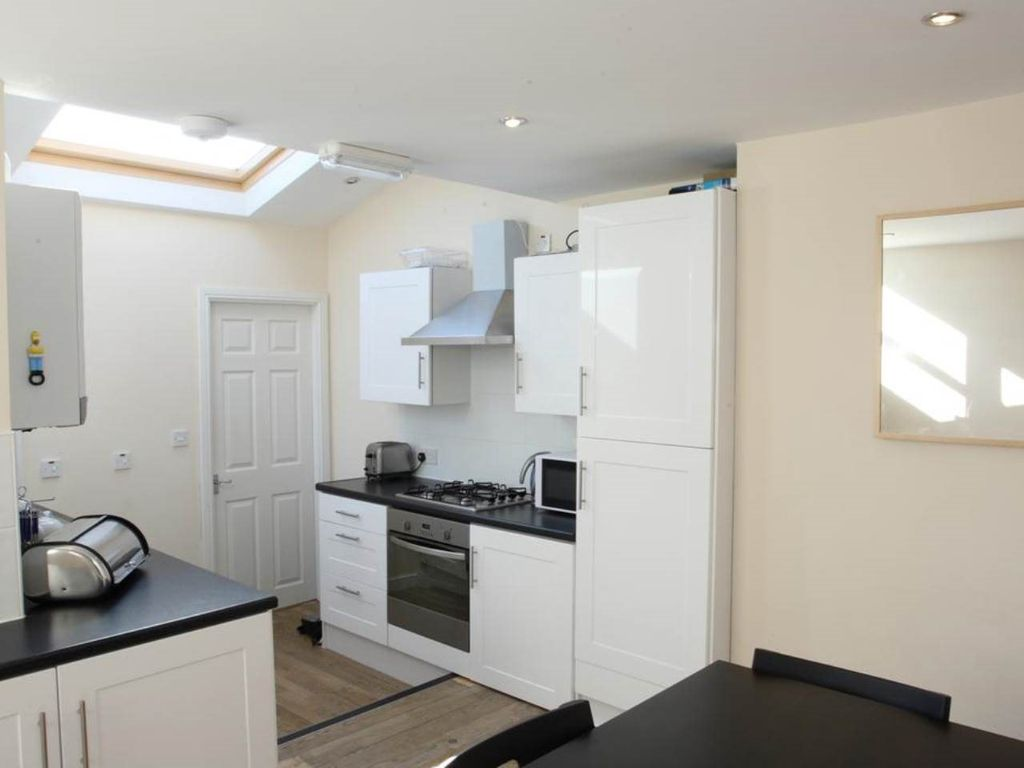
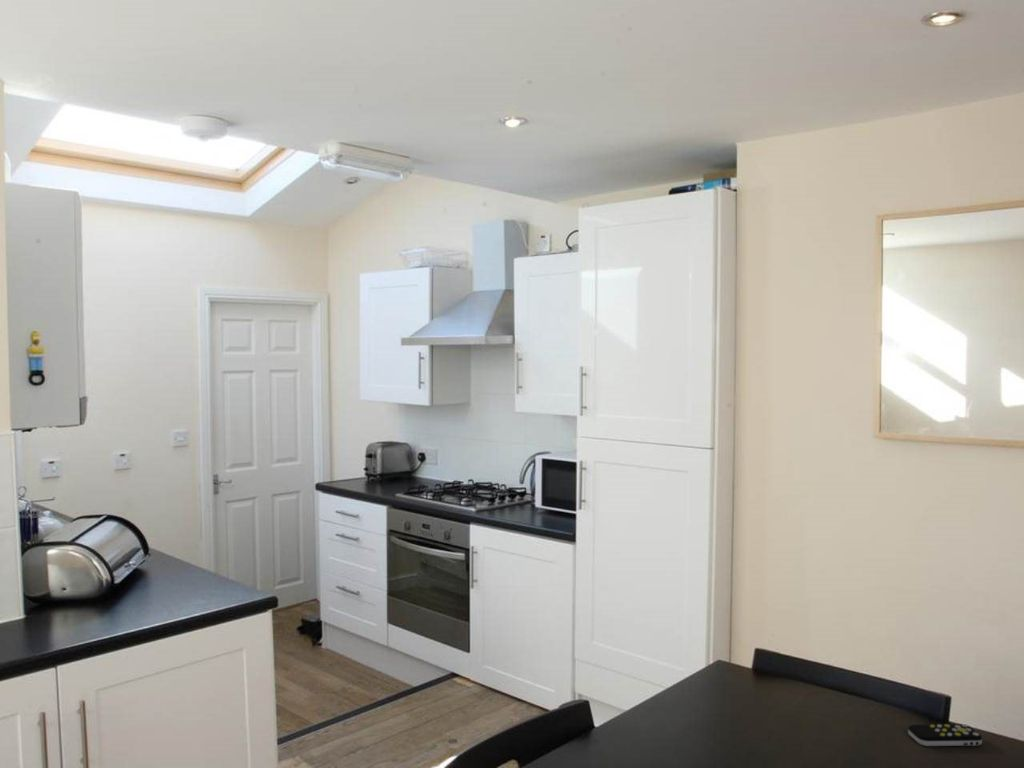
+ remote control [907,723,983,747]
